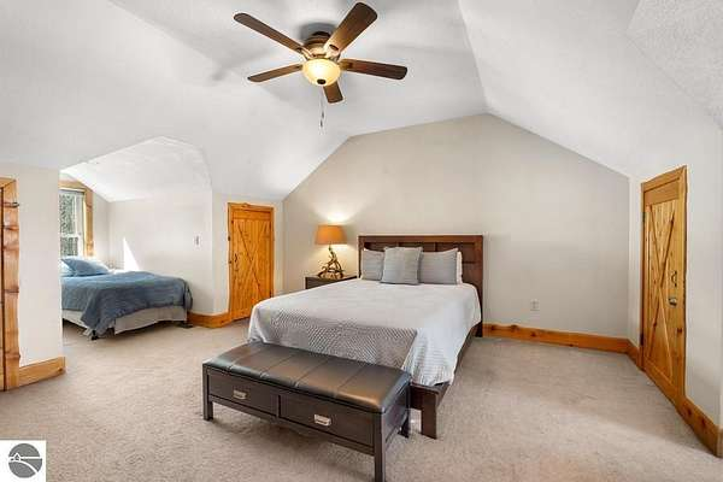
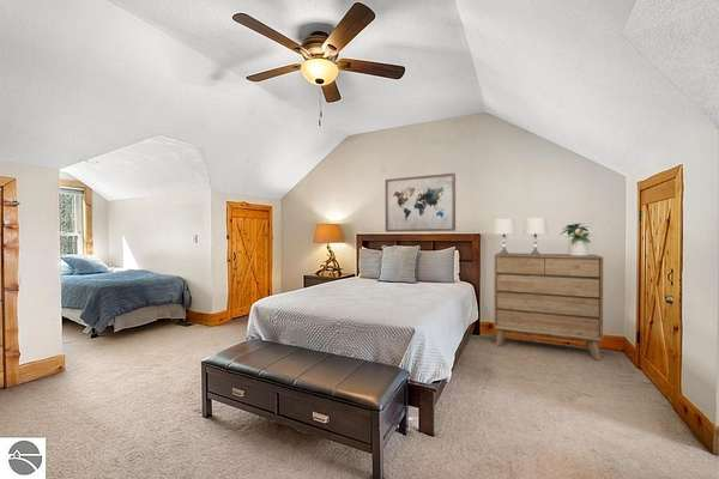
+ table lamp [493,217,549,255]
+ potted plant [560,222,592,256]
+ wall art [383,172,457,234]
+ dresser [493,251,604,362]
